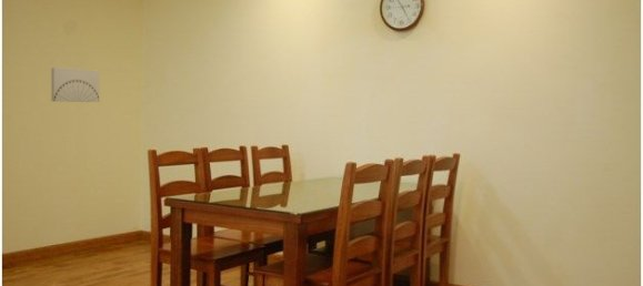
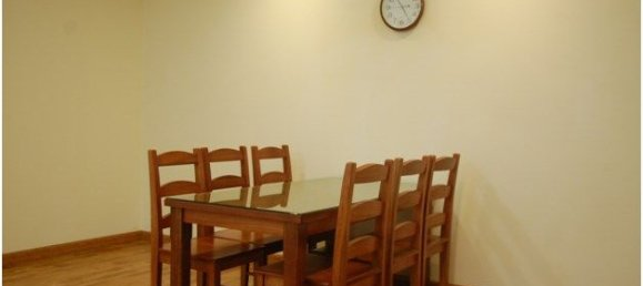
- wall art [50,67,100,103]
